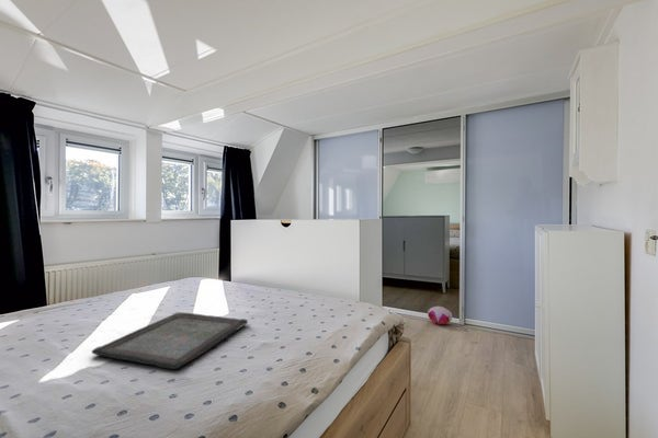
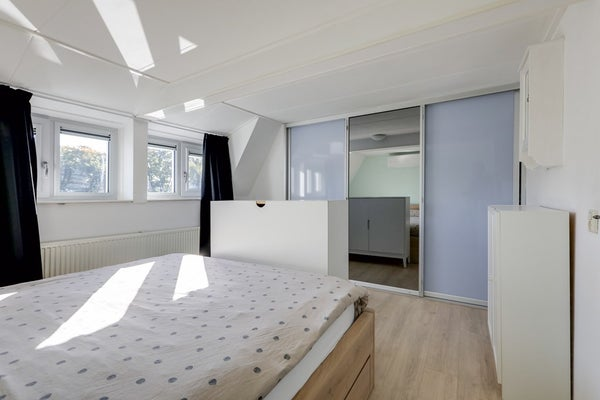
- serving tray [91,311,249,370]
- plush toy [427,306,453,325]
